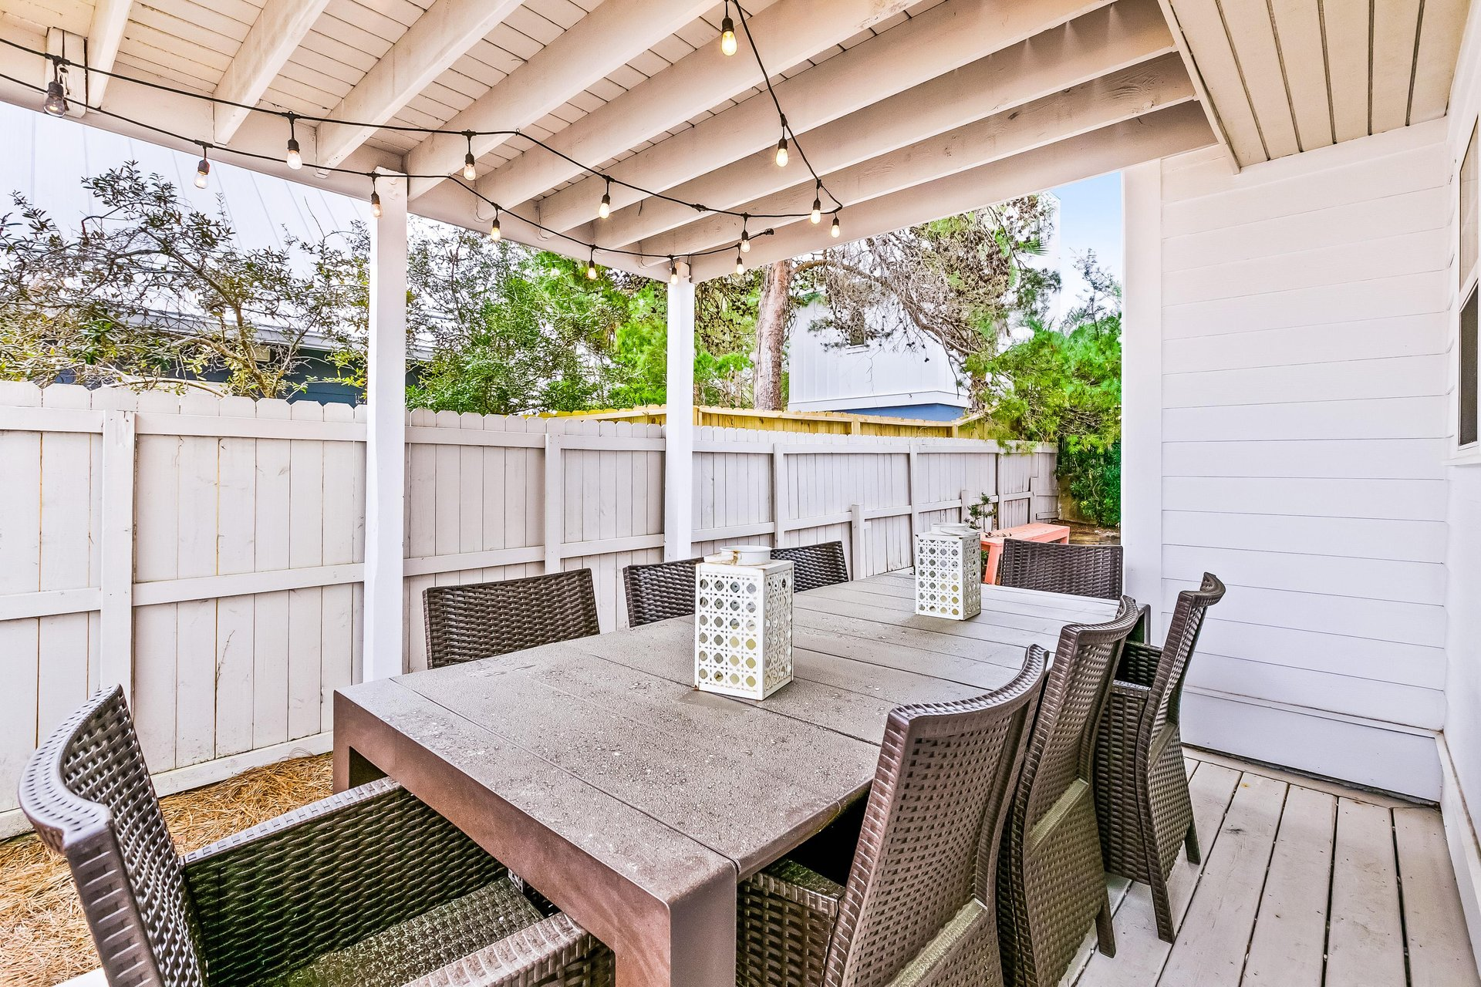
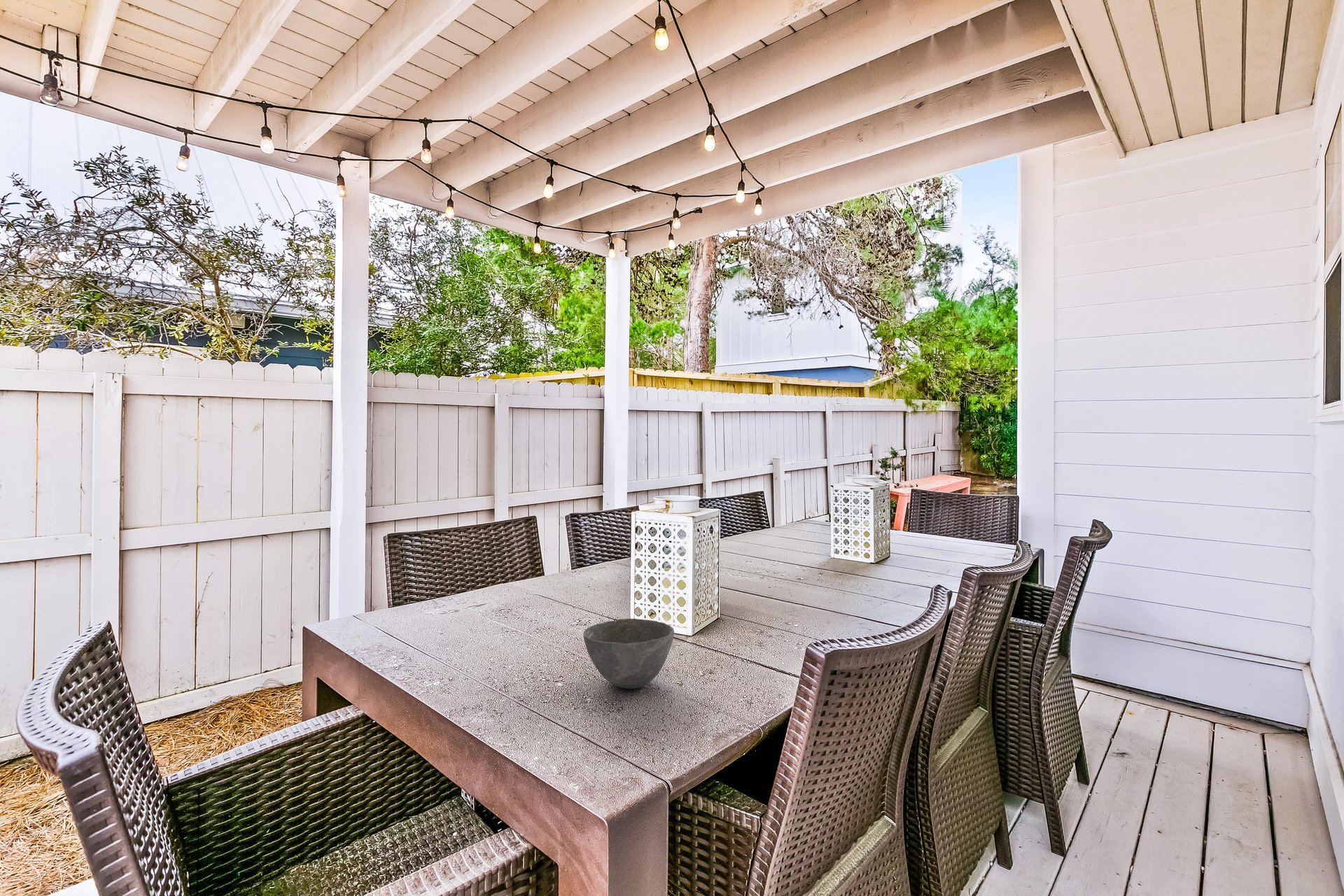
+ bowl [582,618,675,689]
